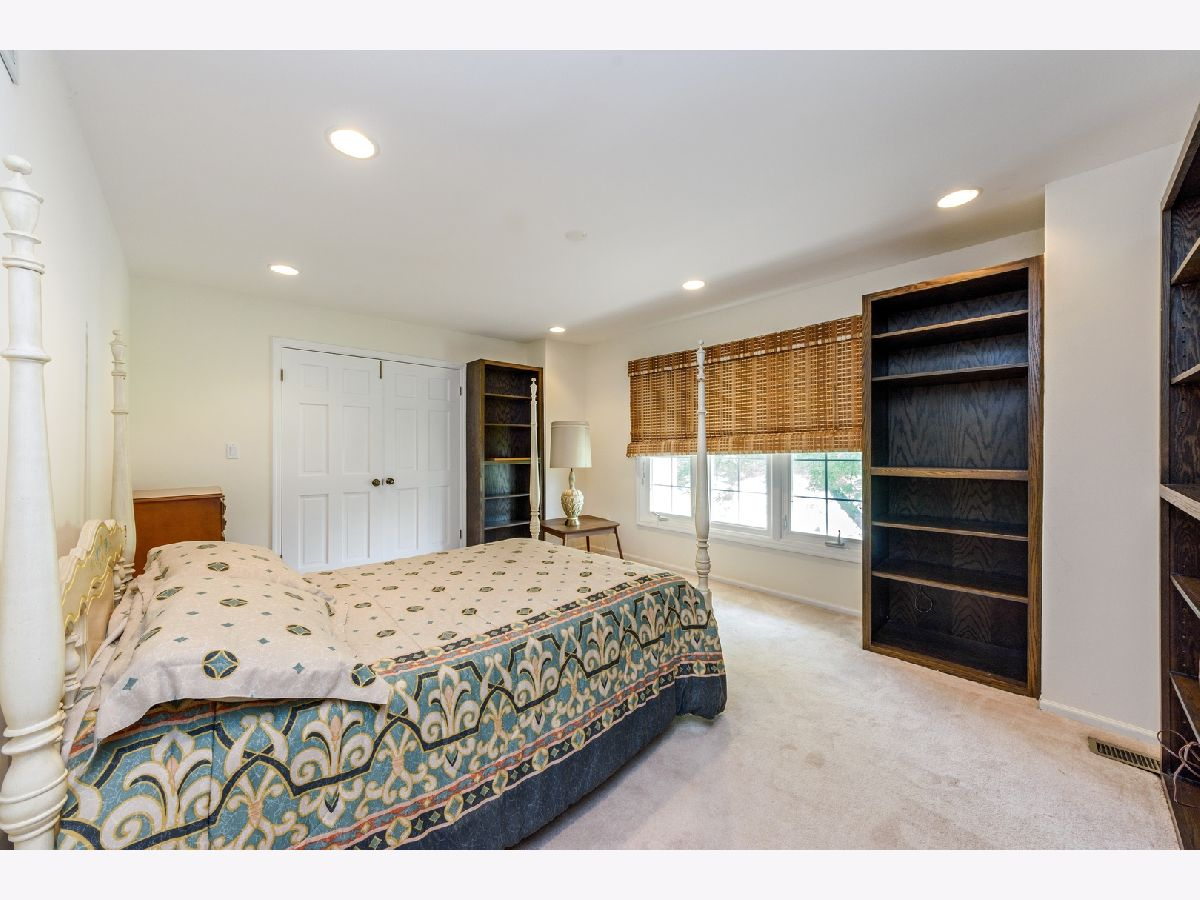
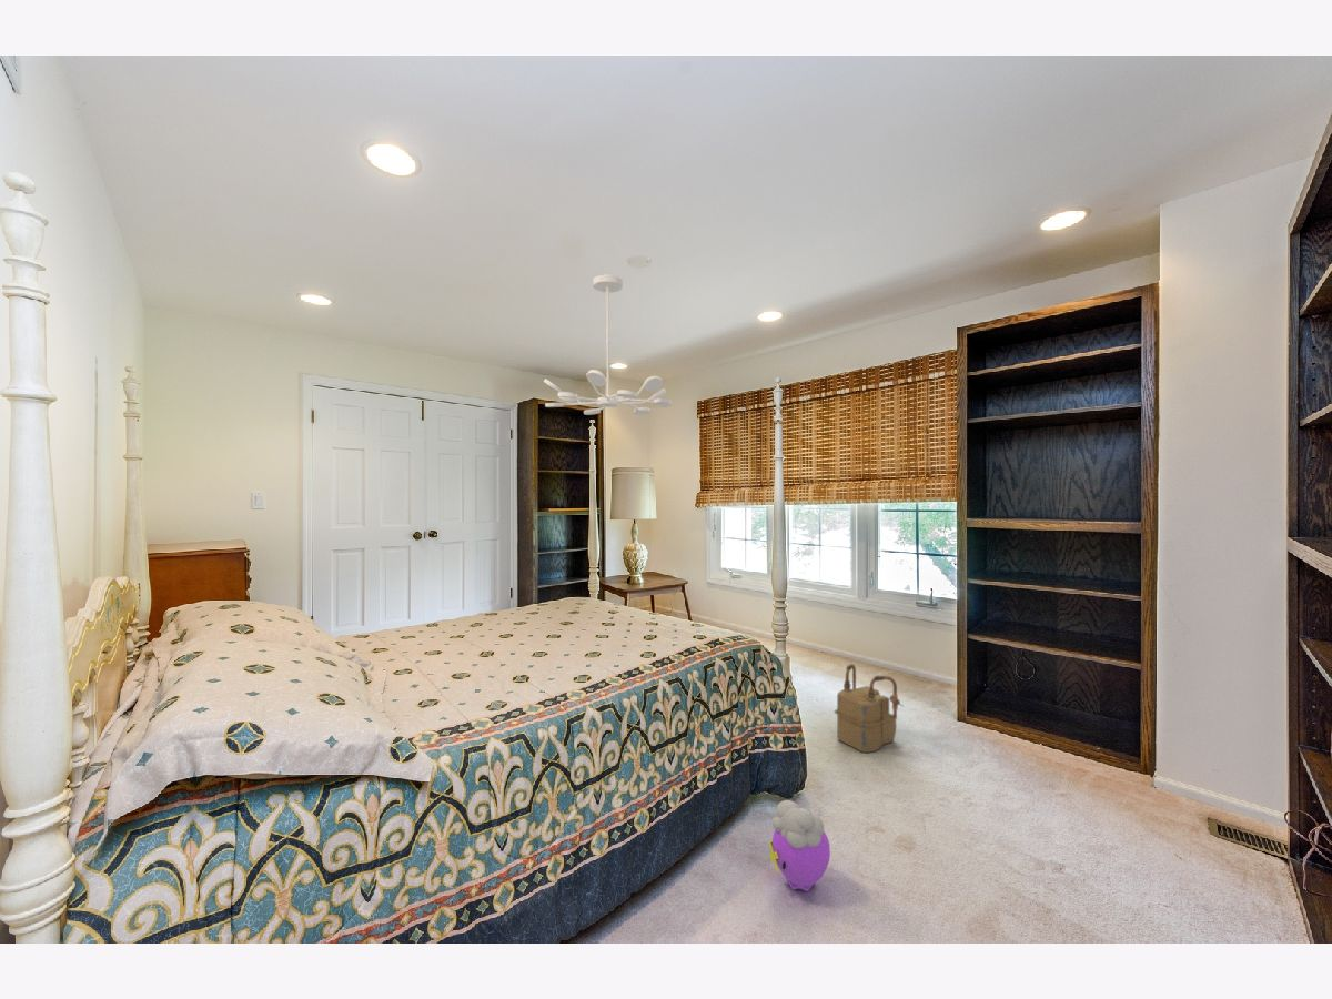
+ ceiling light [543,274,673,416]
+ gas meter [834,663,905,754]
+ plush toy [767,799,831,892]
